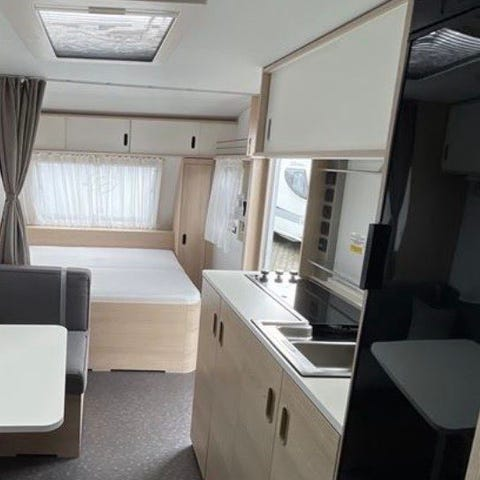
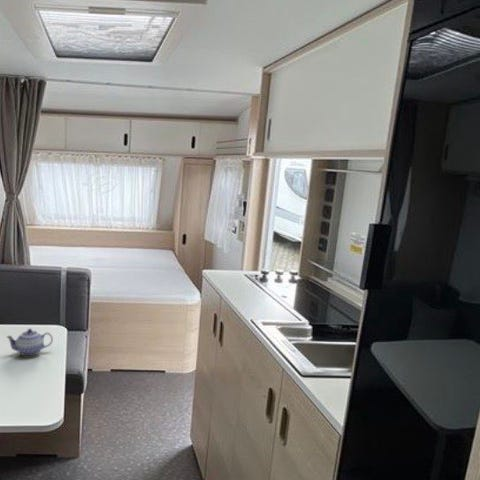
+ teapot [5,328,54,357]
